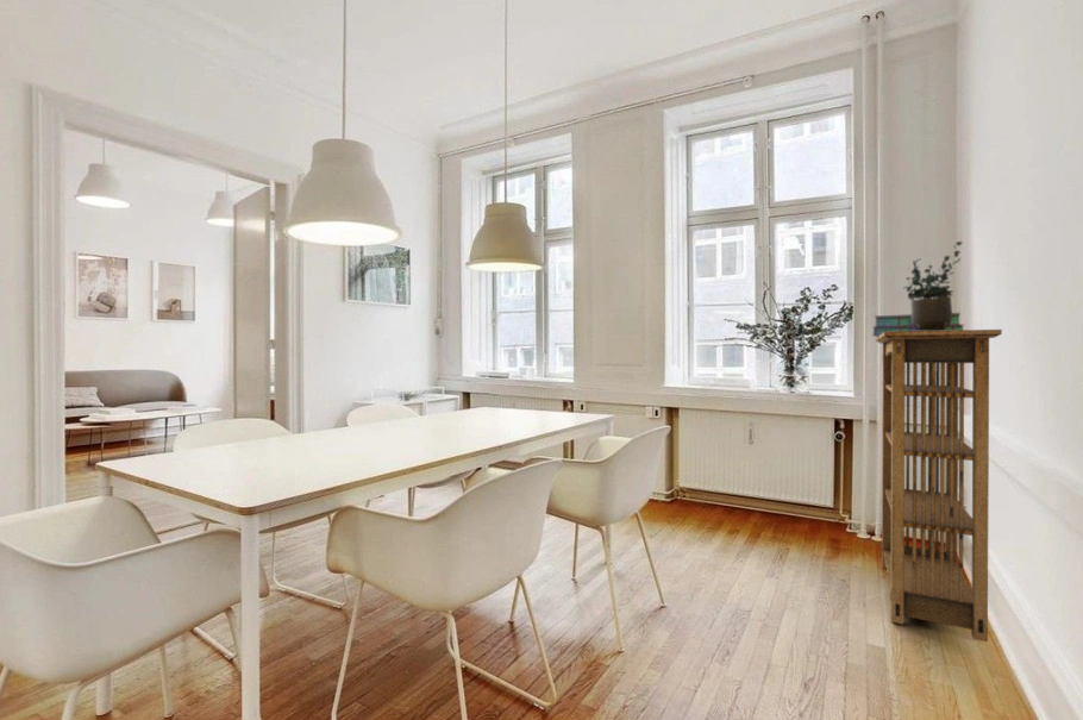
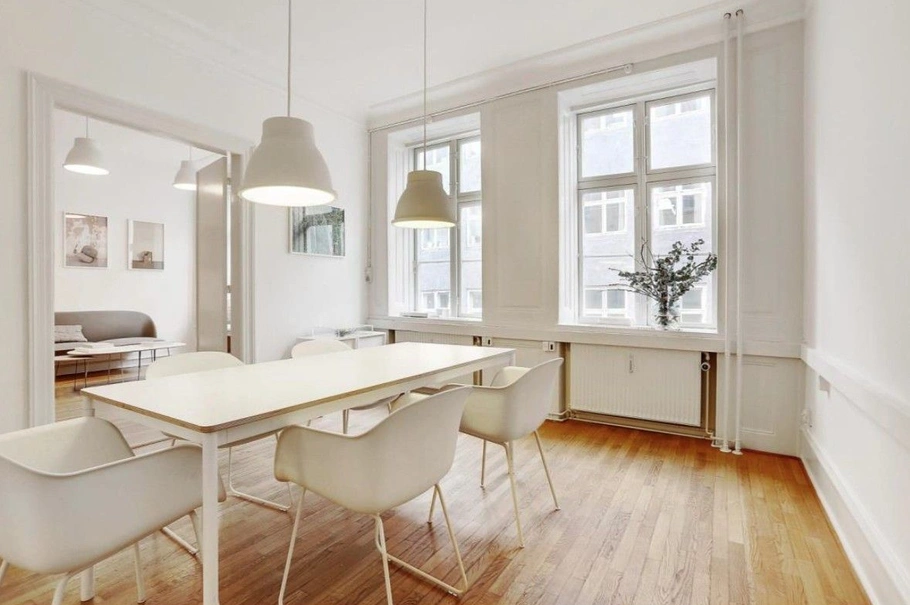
- bookshelf [875,328,1003,643]
- stack of books [871,312,965,338]
- potted plant [903,240,964,331]
